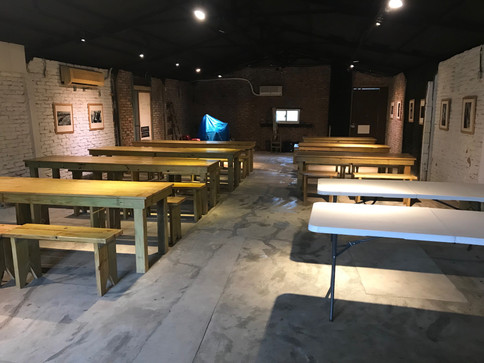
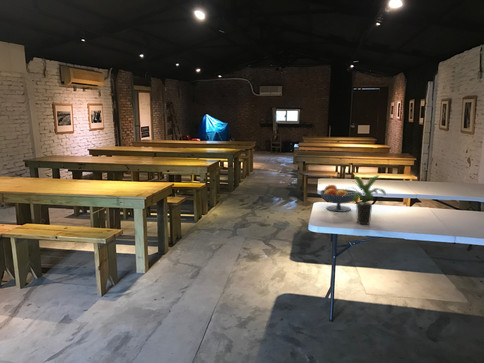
+ fruit bowl [319,184,359,213]
+ potted plant [342,174,387,225]
